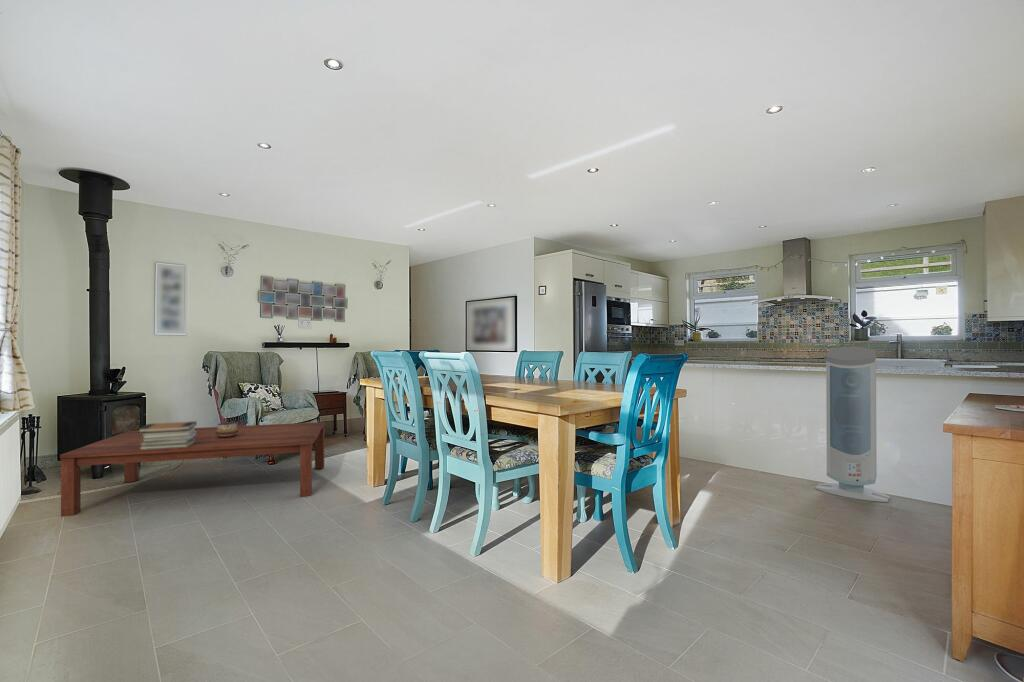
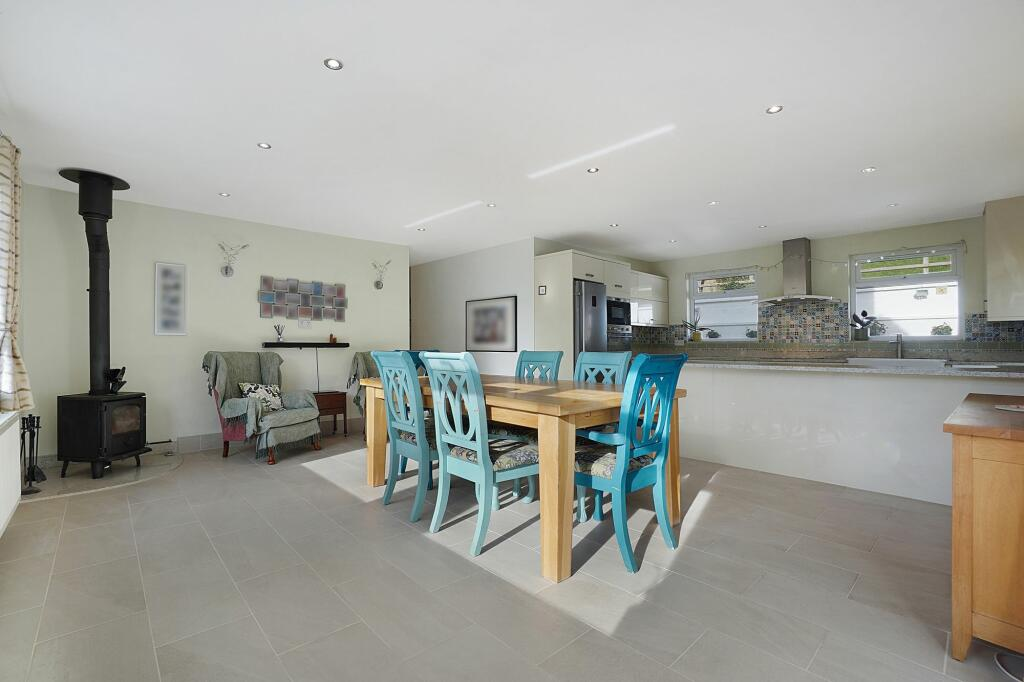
- book stack [137,420,197,450]
- decorative bowl [216,421,238,438]
- coffee table [59,421,326,518]
- air purifier [814,345,891,503]
